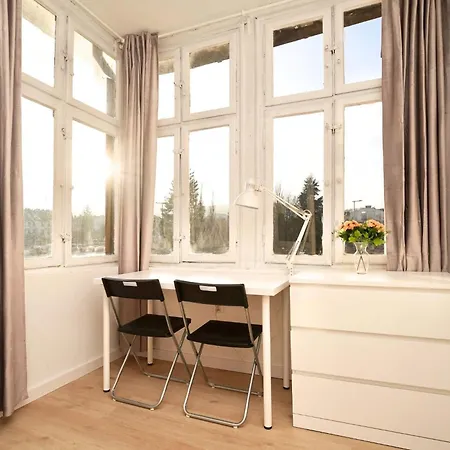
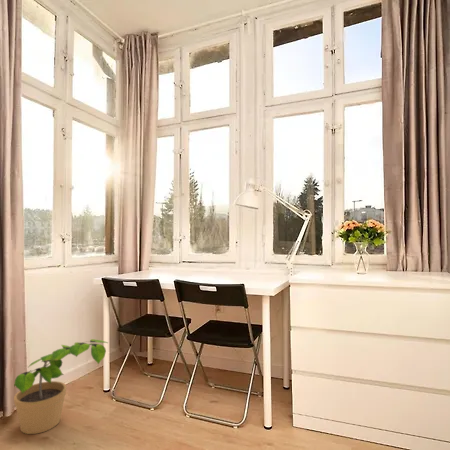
+ potted plant [13,338,109,435]
